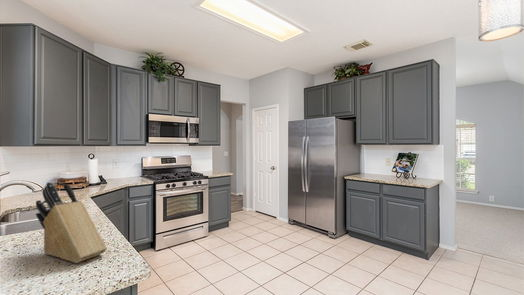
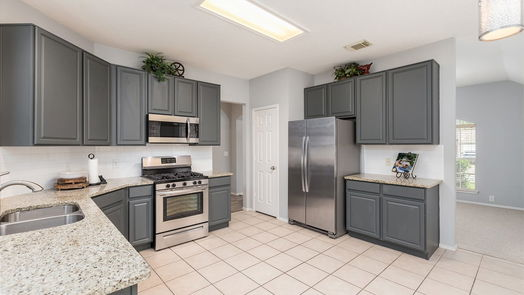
- knife block [35,181,108,264]
